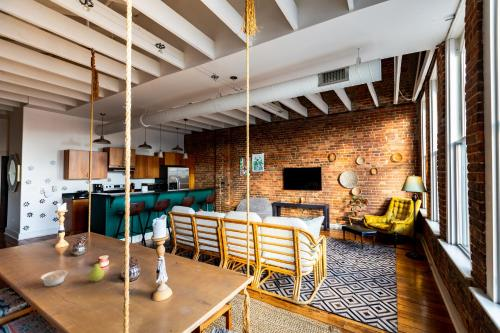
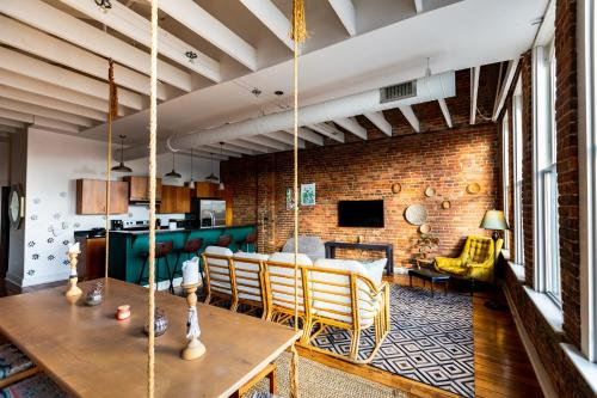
- legume [39,269,69,287]
- fruit [87,261,105,282]
